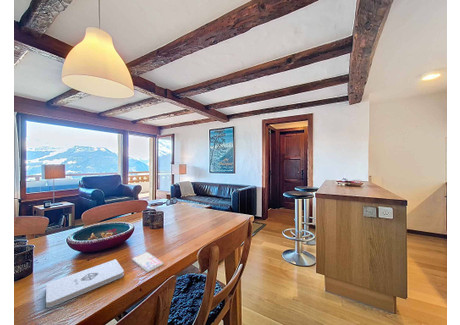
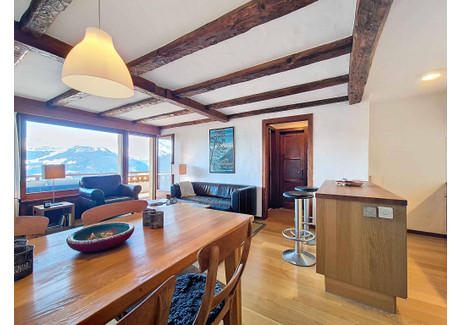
- smartphone [131,251,164,272]
- notepad [45,258,125,309]
